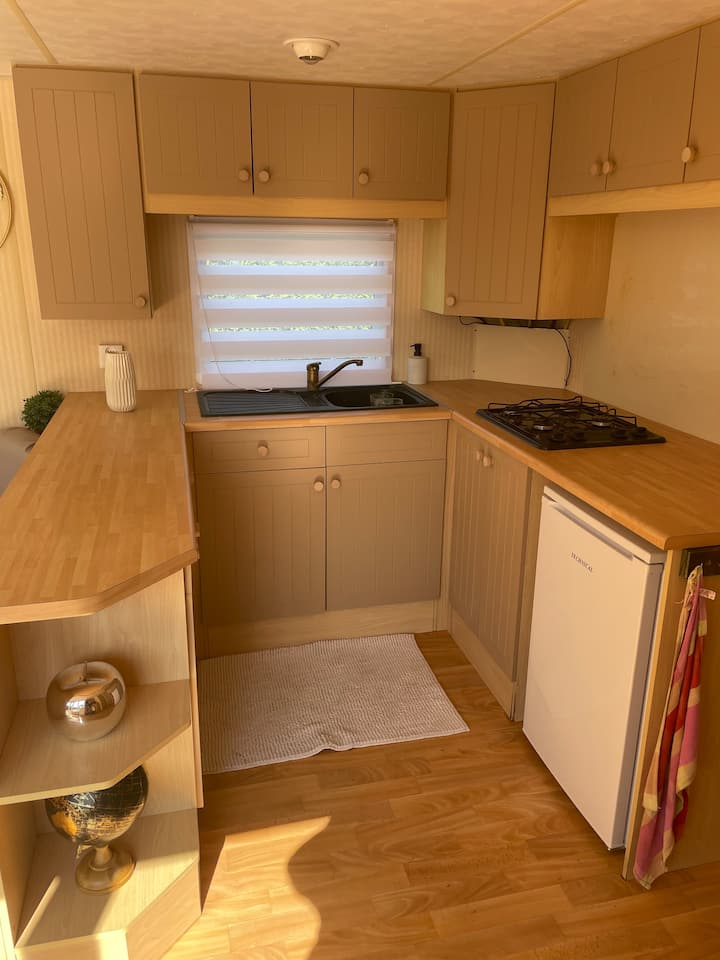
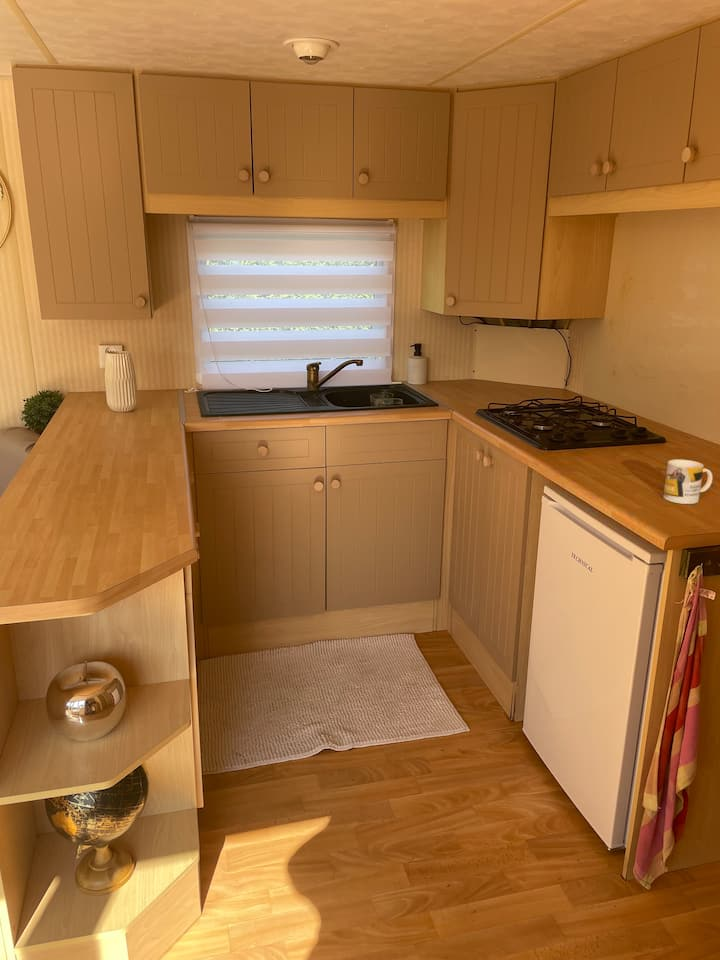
+ mug [662,459,713,505]
